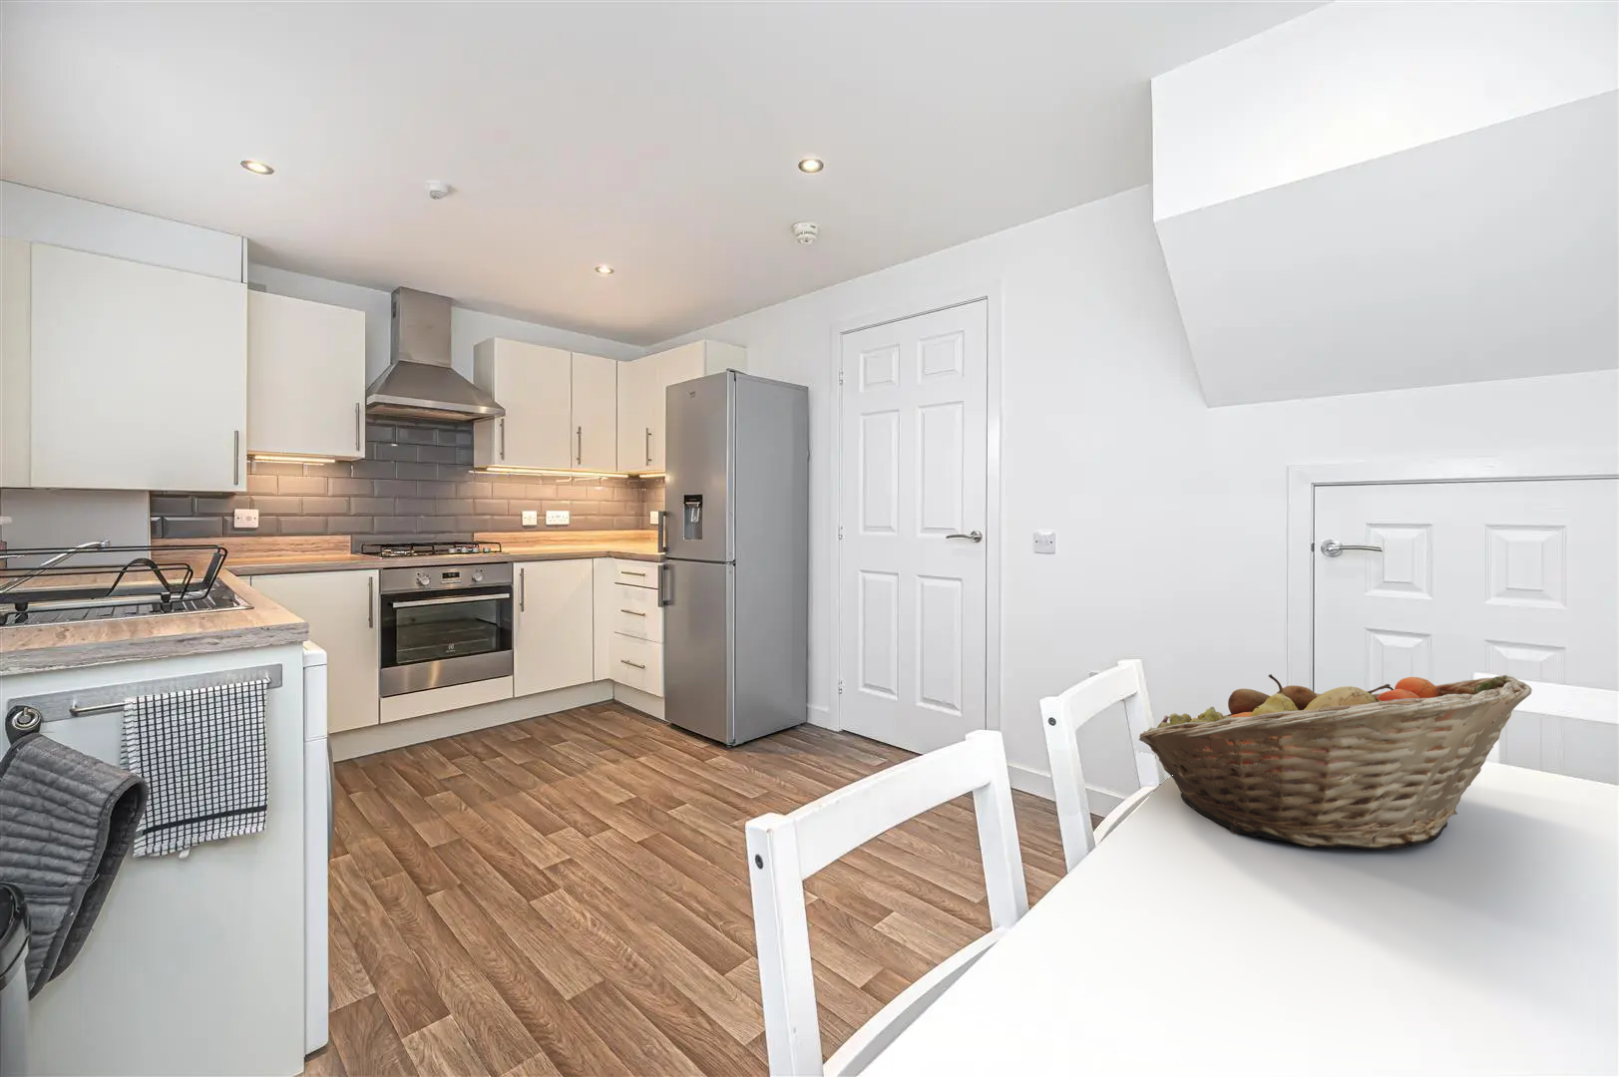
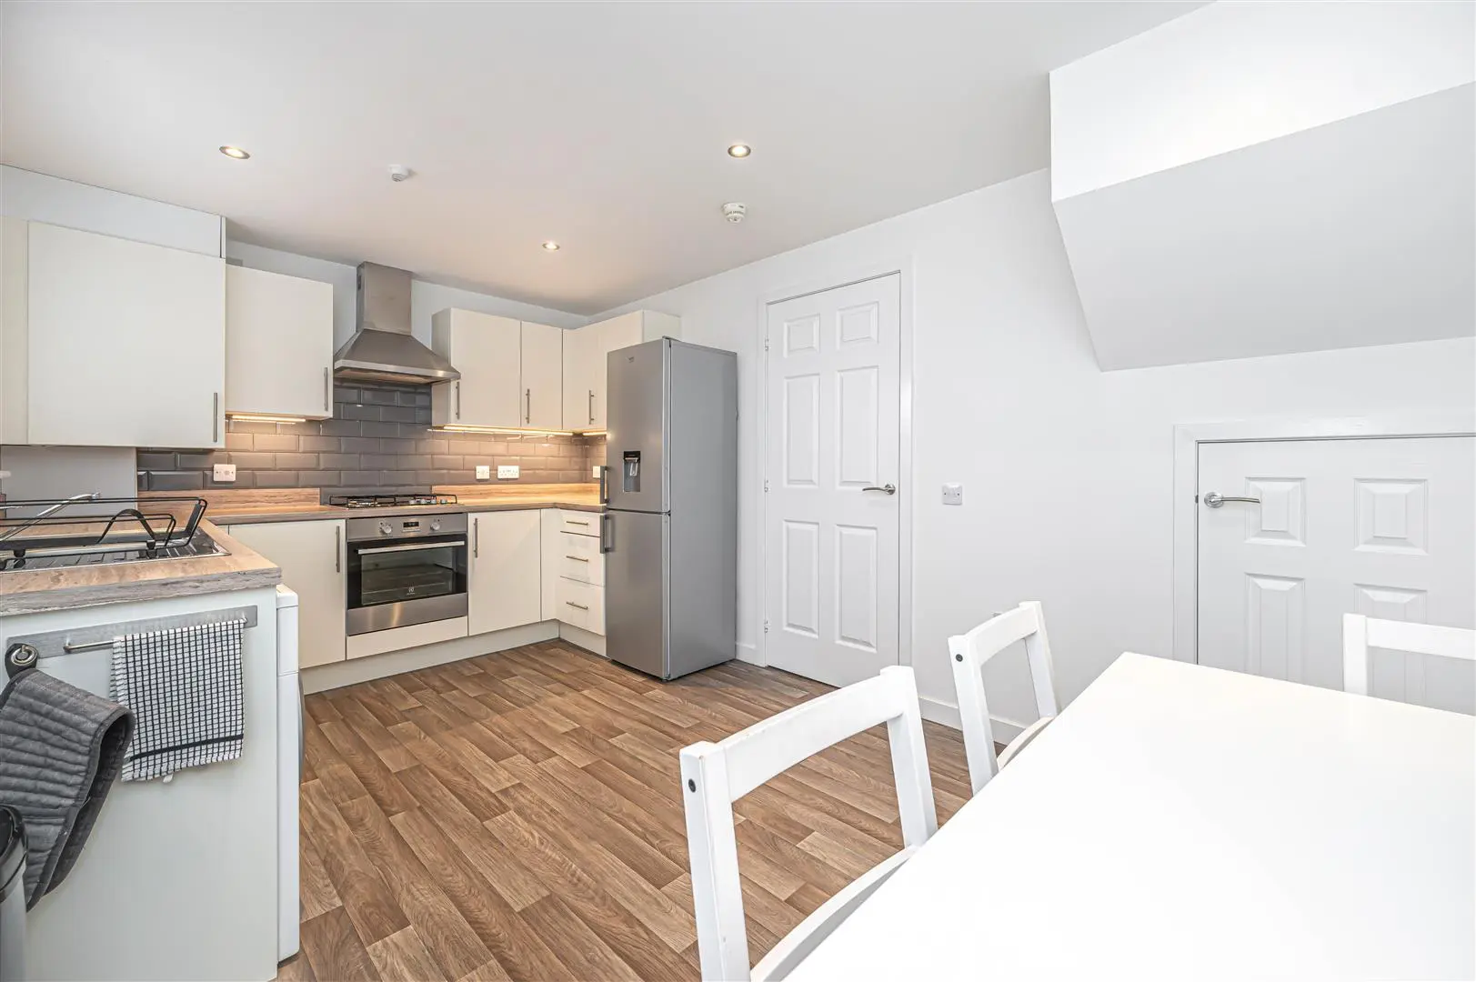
- fruit basket [1138,673,1534,851]
